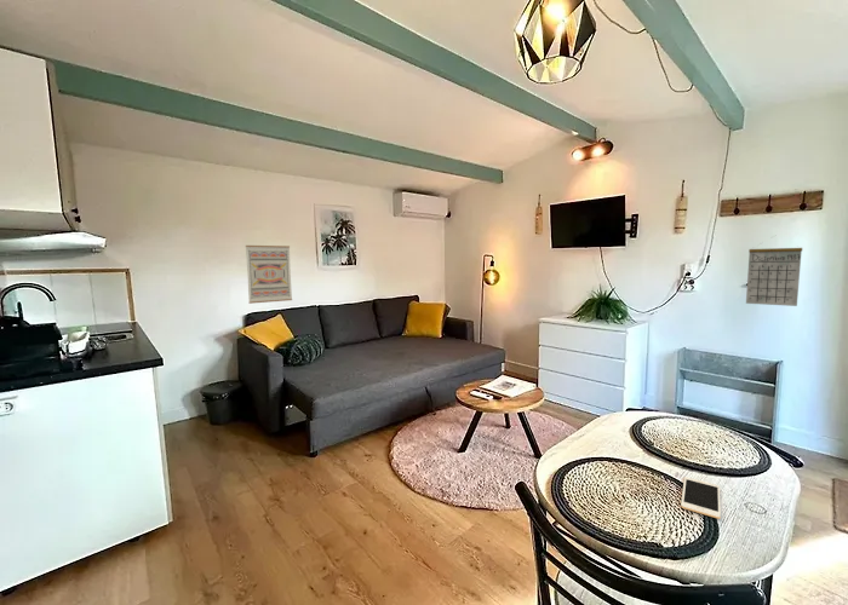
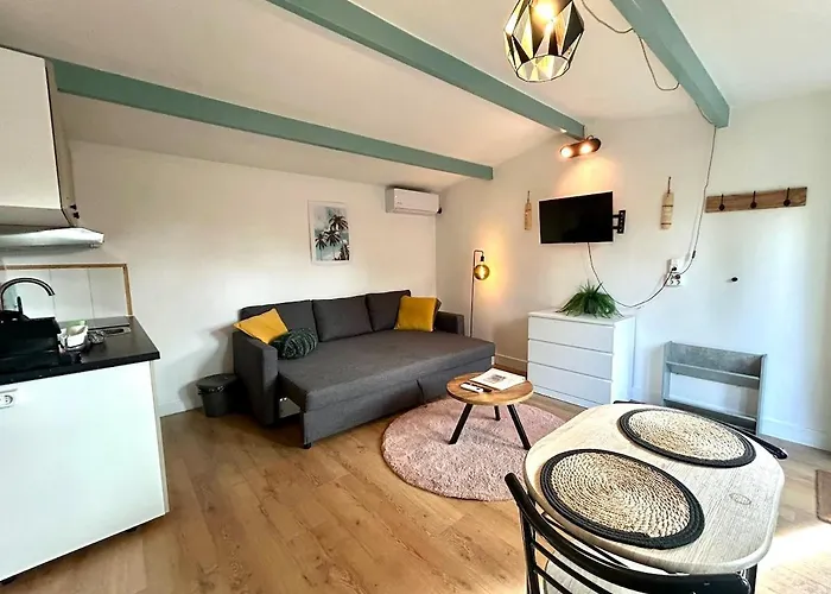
- wall art [245,244,293,305]
- calendar [745,235,803,307]
- cell phone [680,476,722,520]
